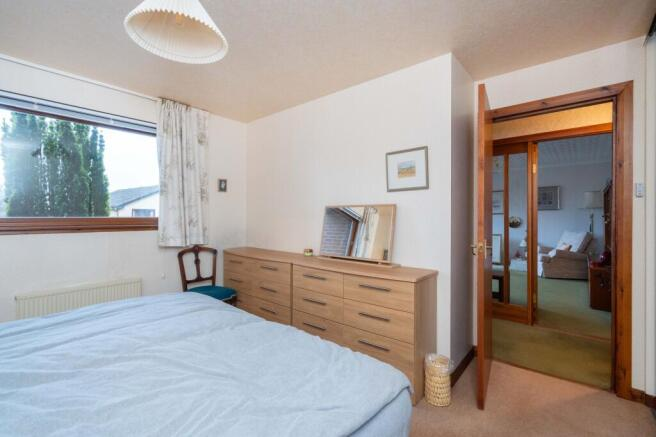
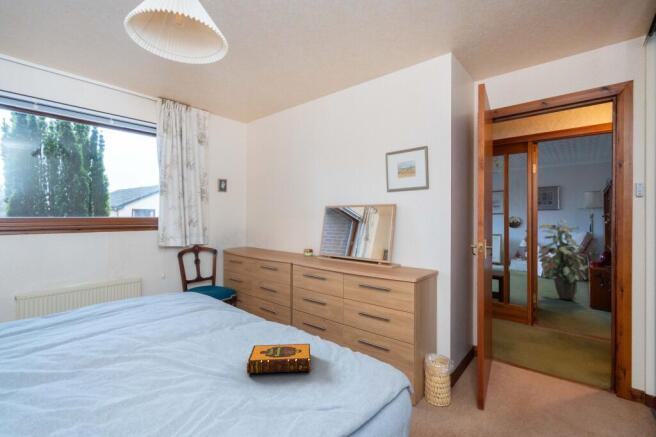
+ hardback book [246,343,312,375]
+ indoor plant [537,219,590,300]
